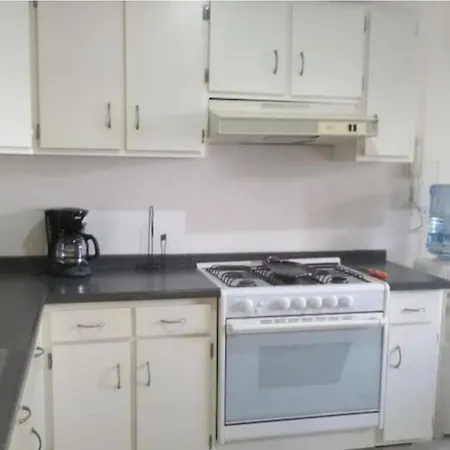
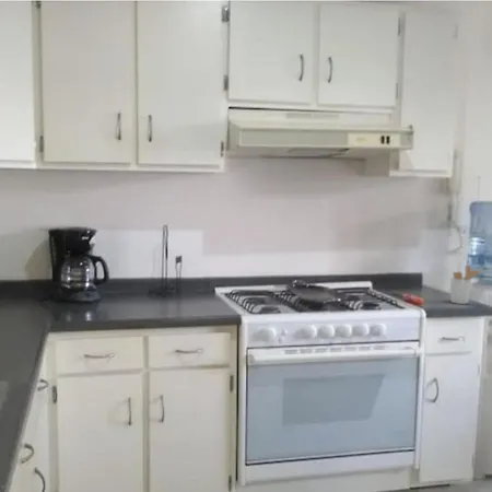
+ utensil holder [449,265,483,305]
